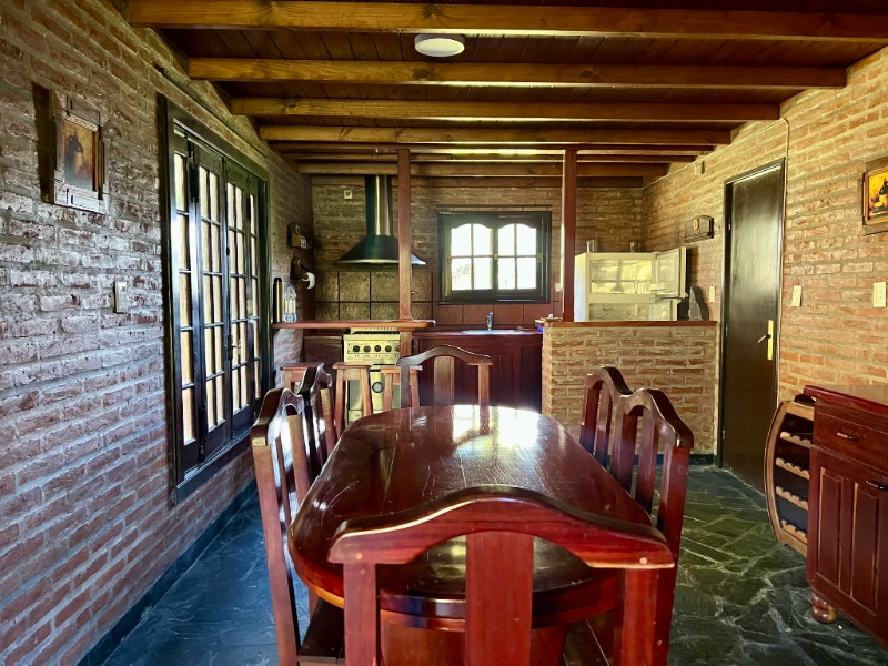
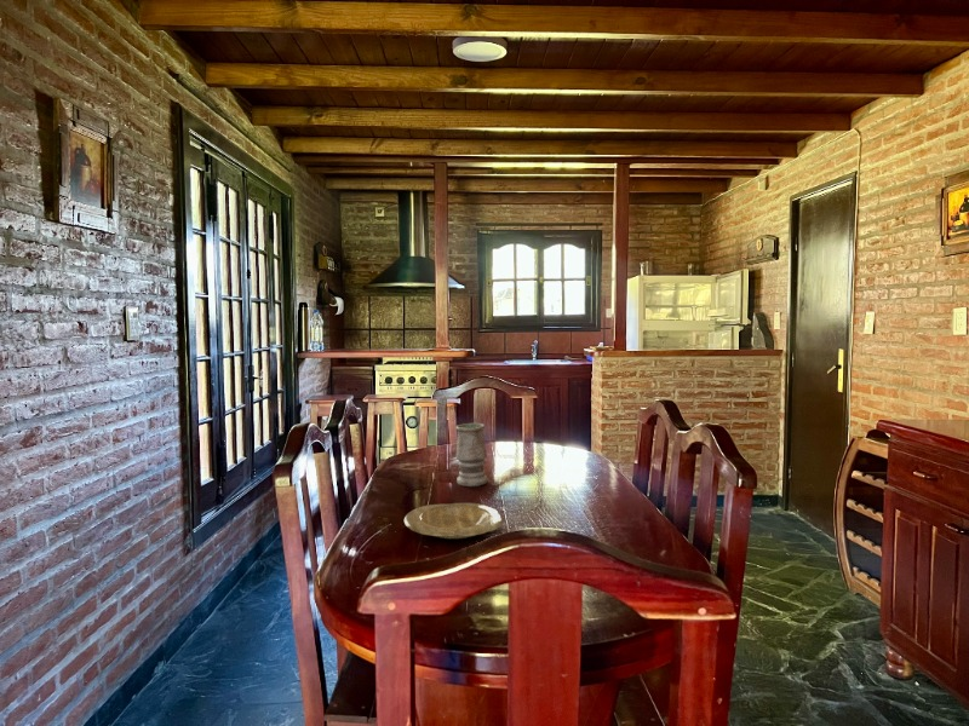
+ plate [403,502,504,540]
+ vase [454,422,489,488]
